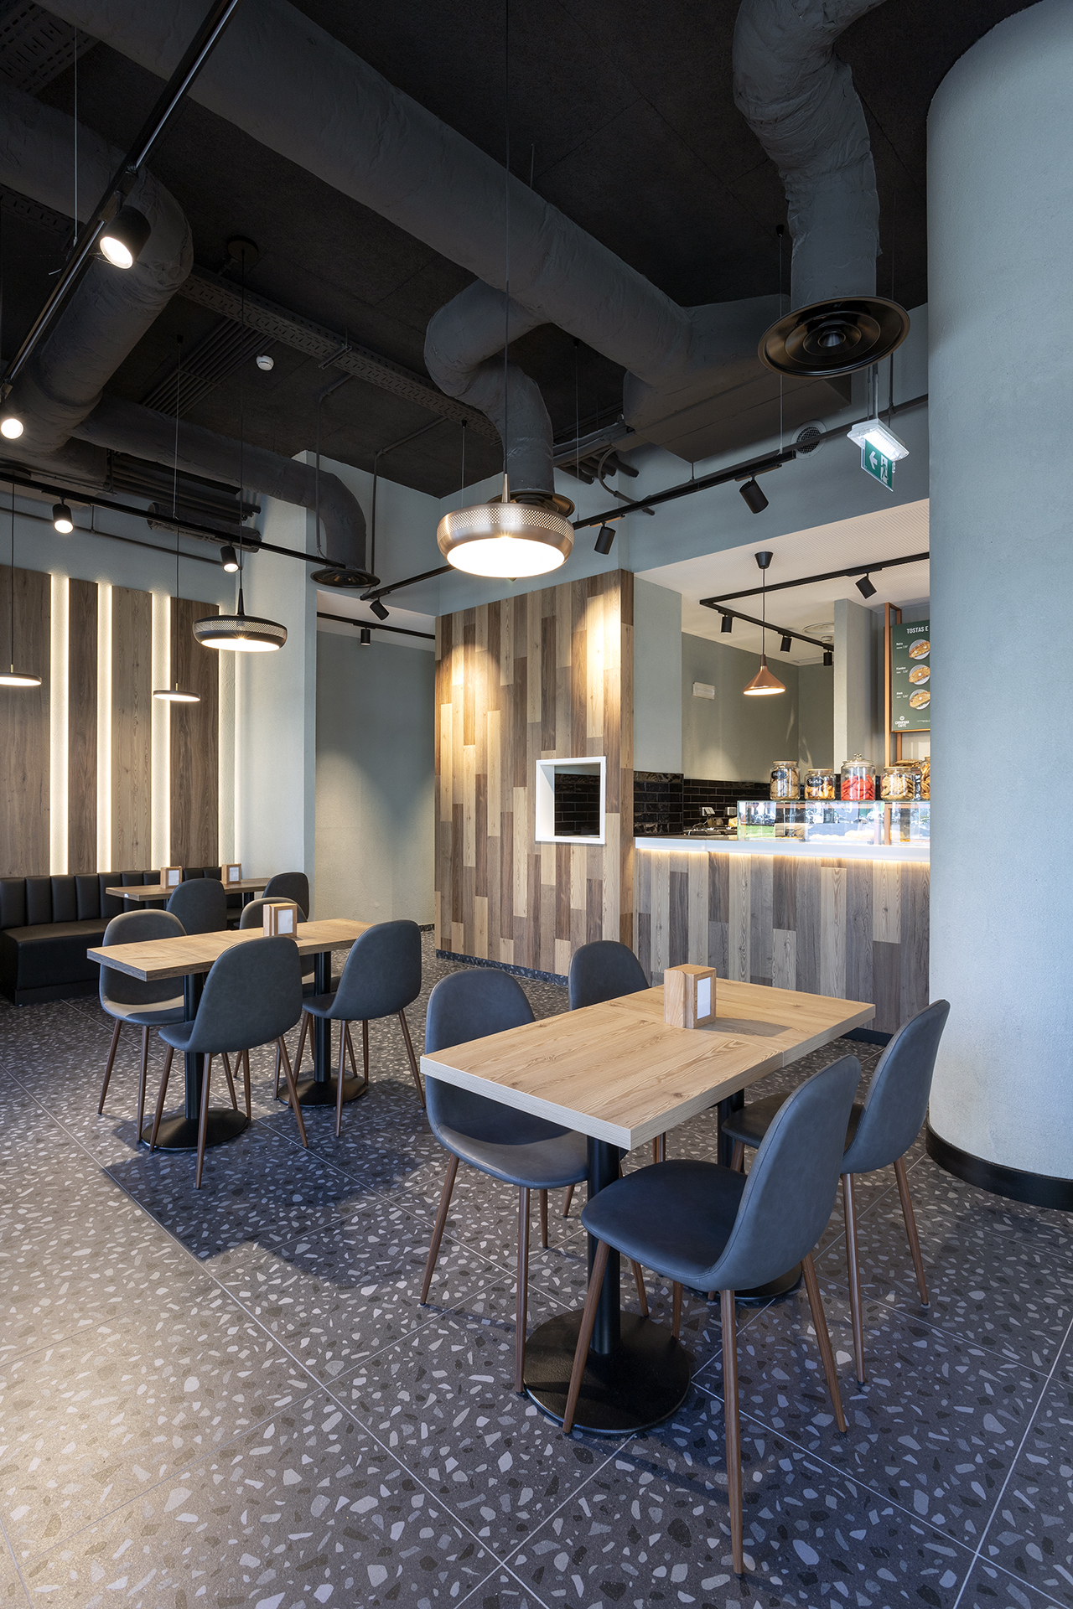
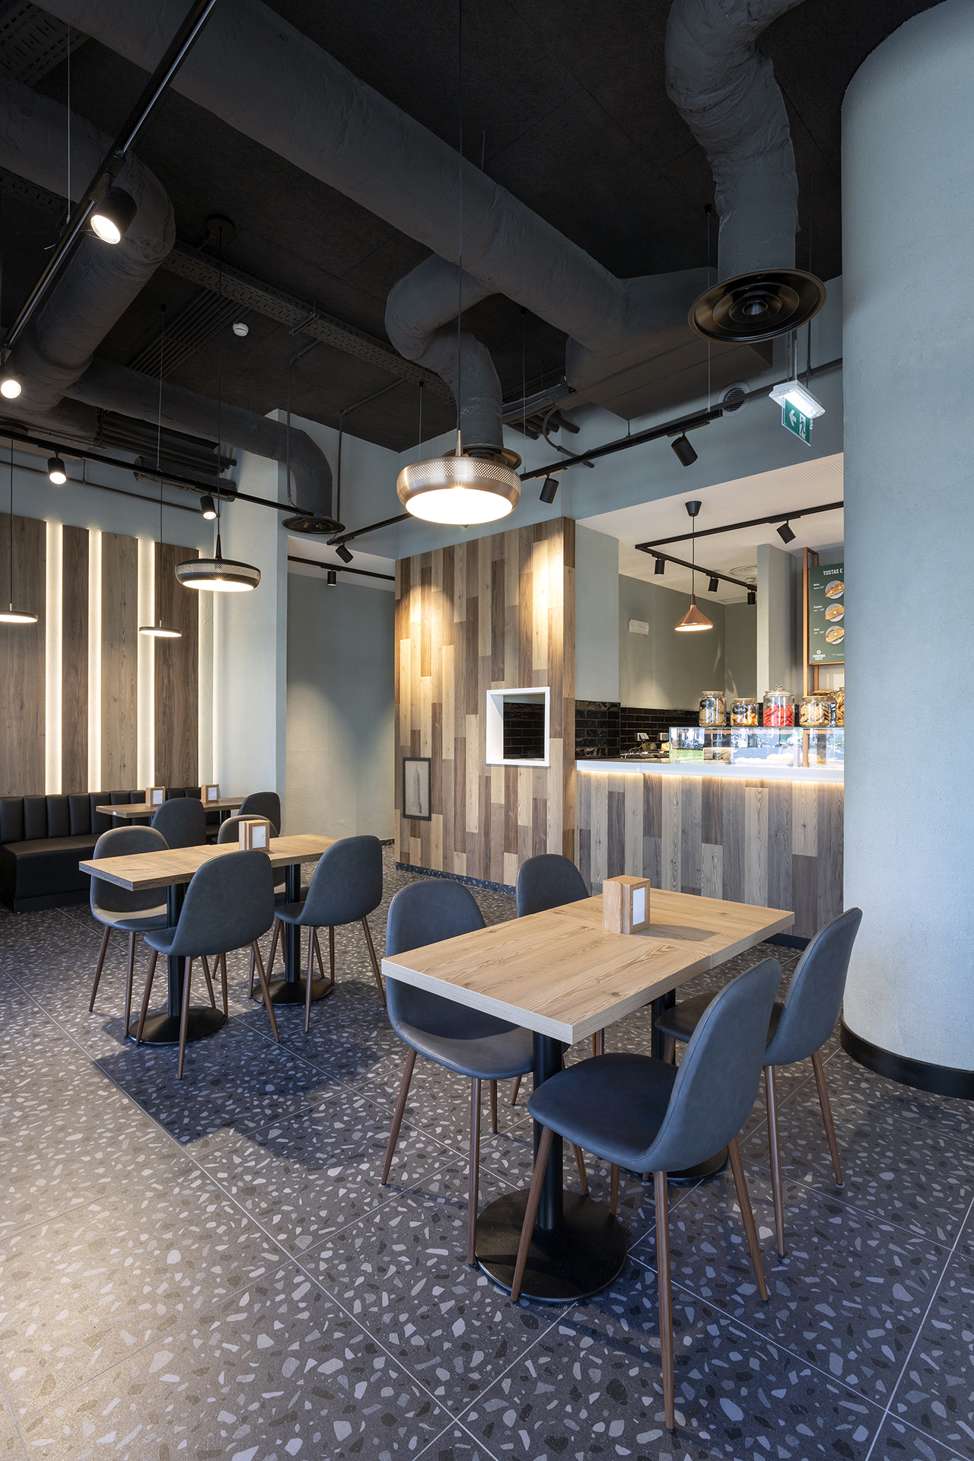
+ wall art [402,757,433,822]
